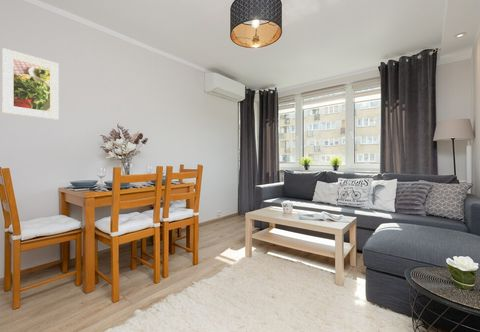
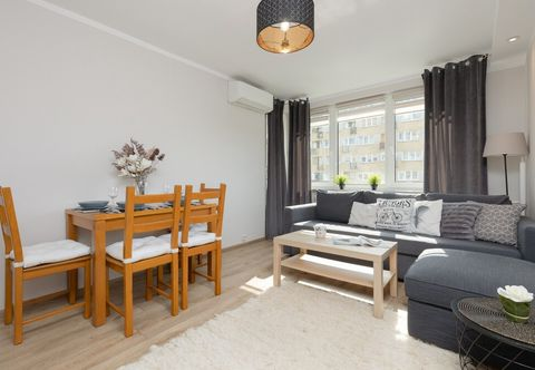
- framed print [1,47,60,121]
